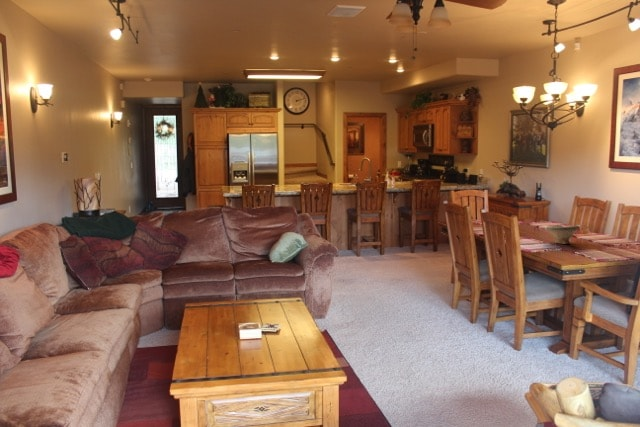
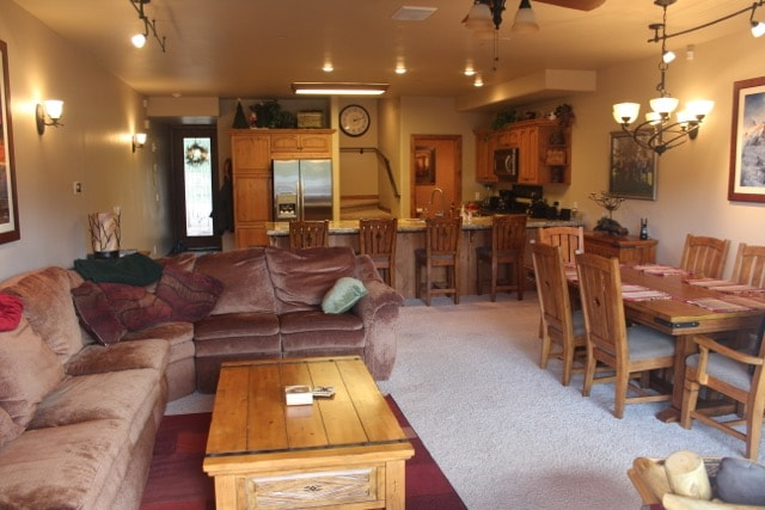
- bowl [544,224,582,245]
